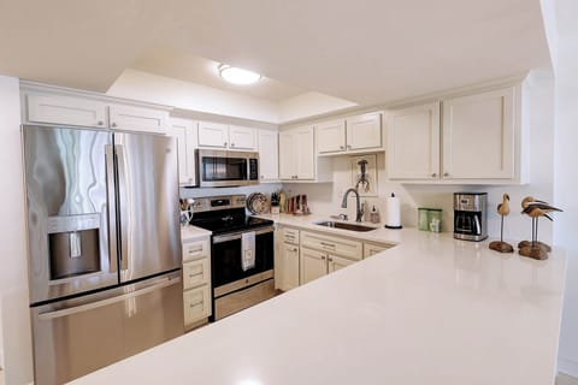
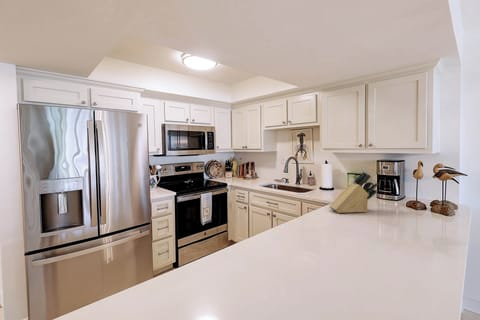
+ knife block [328,171,379,214]
